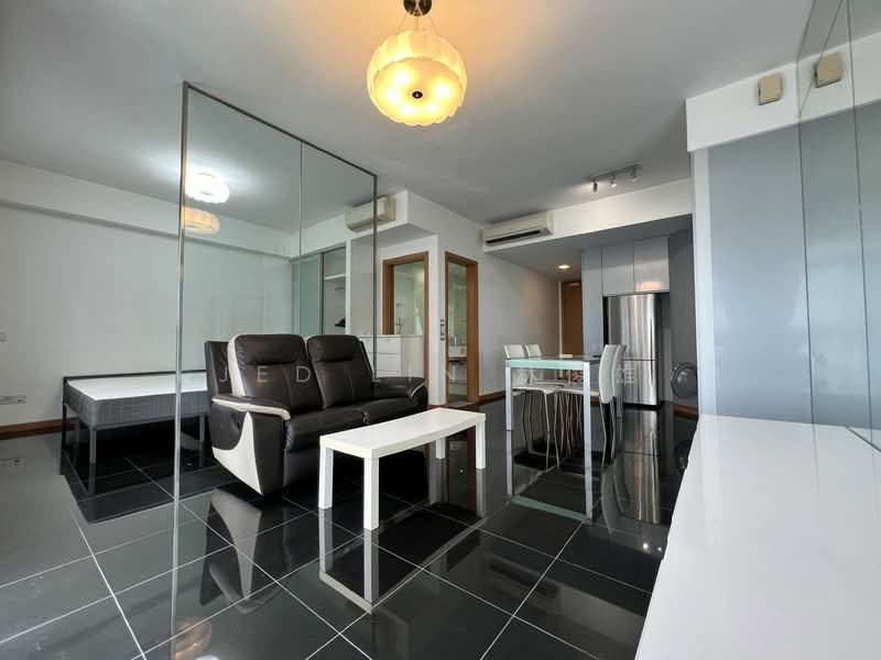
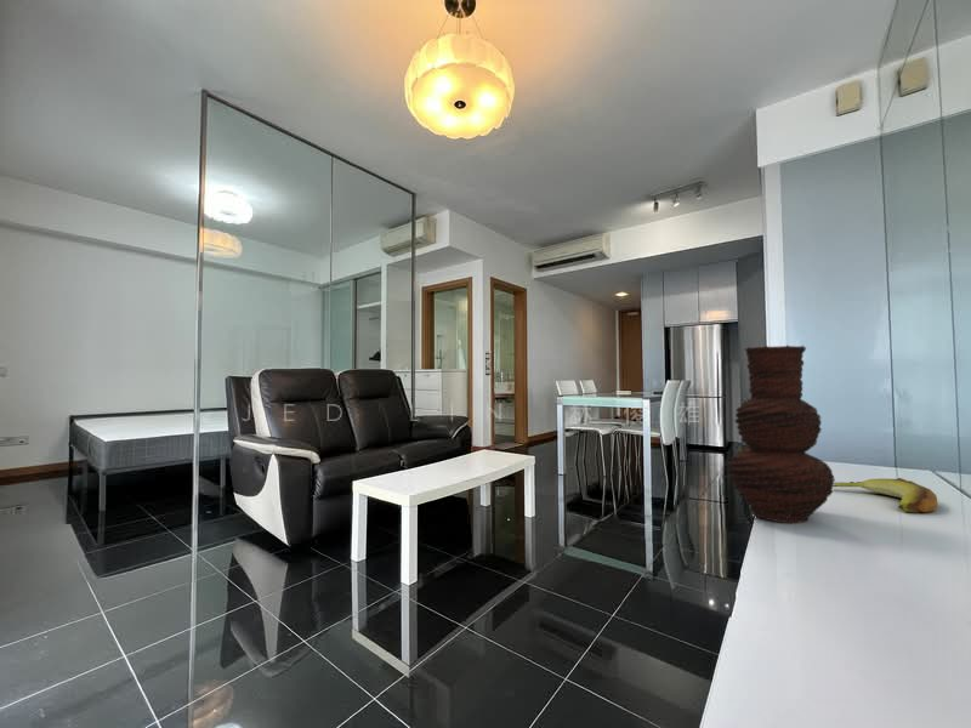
+ banana [833,477,938,513]
+ vase [726,345,836,525]
